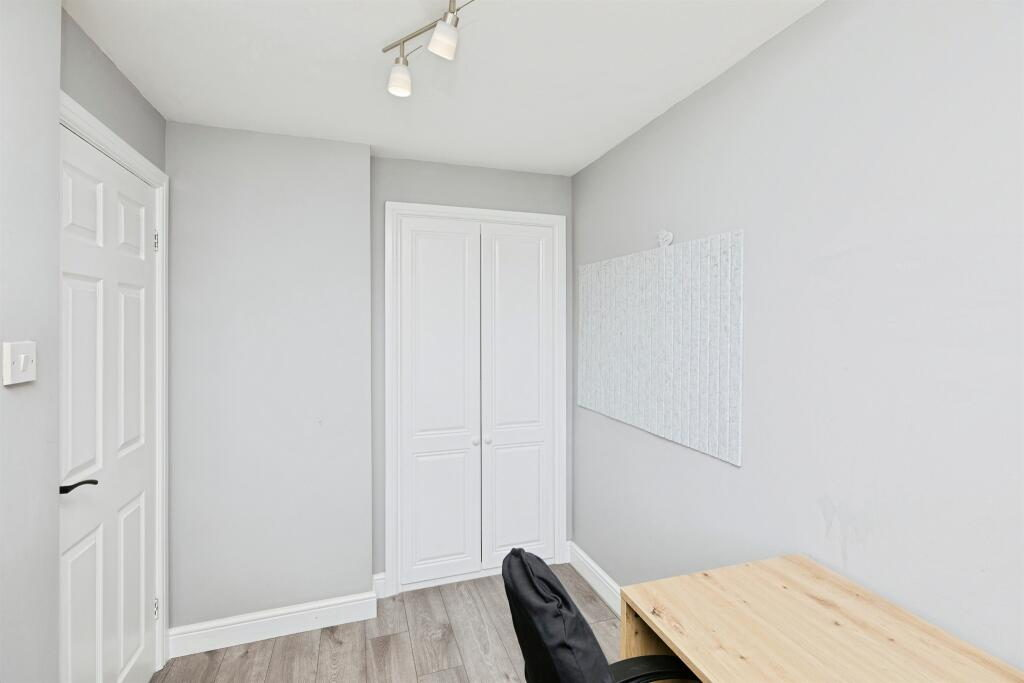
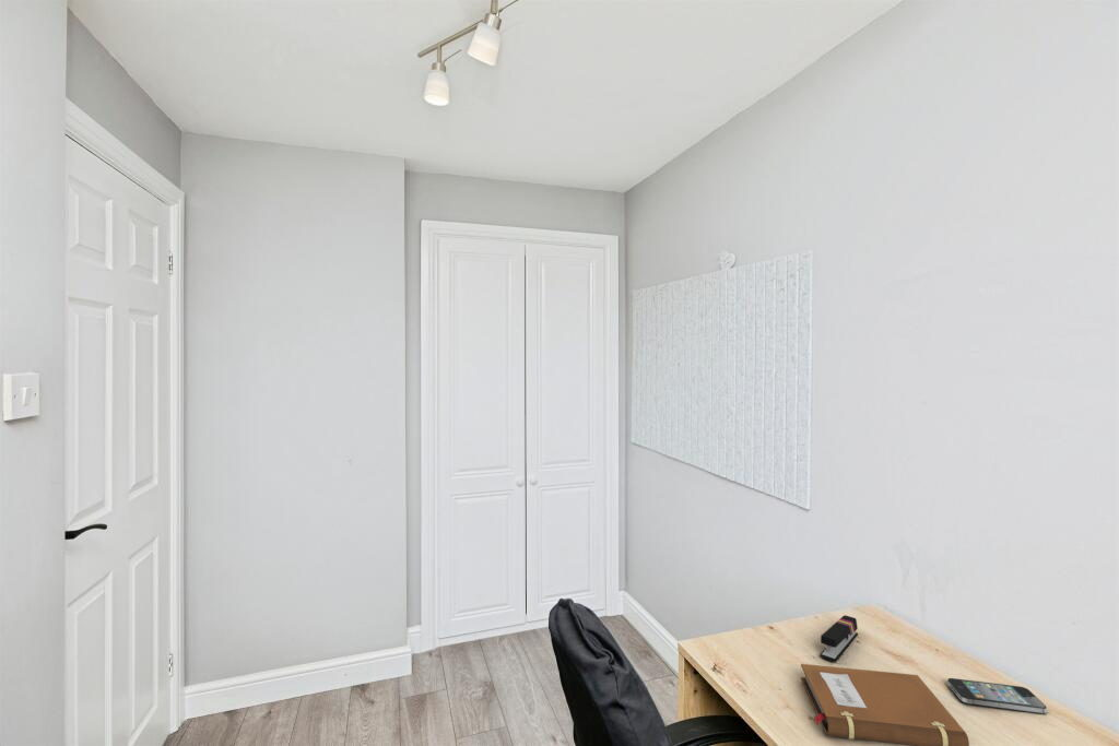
+ stapler [820,614,859,663]
+ smartphone [946,677,1048,714]
+ notebook [800,663,970,746]
